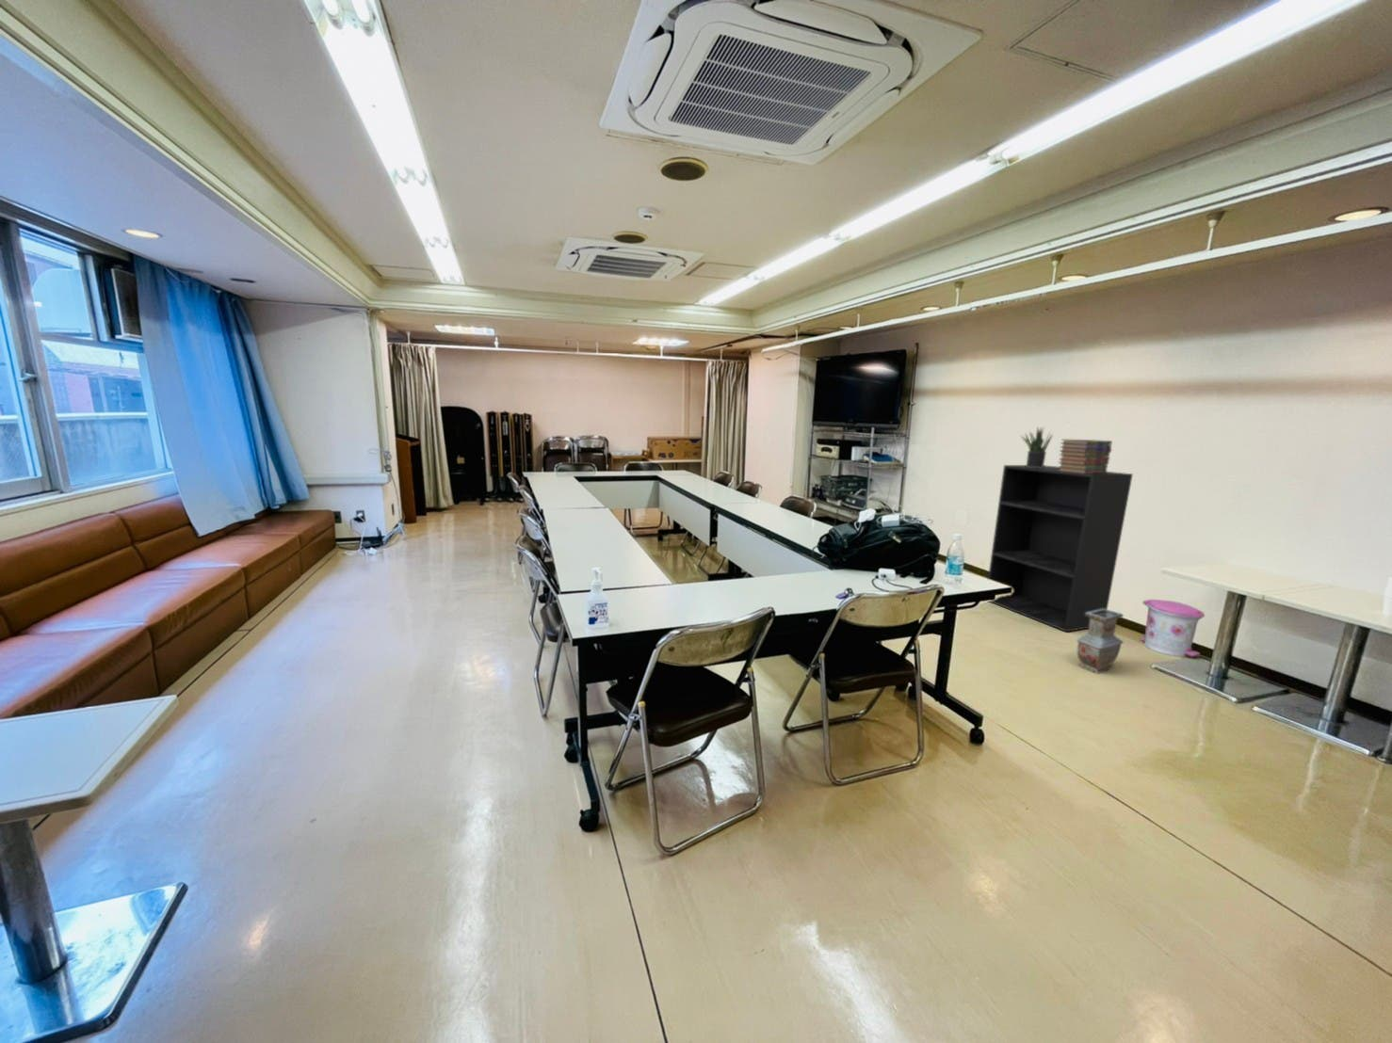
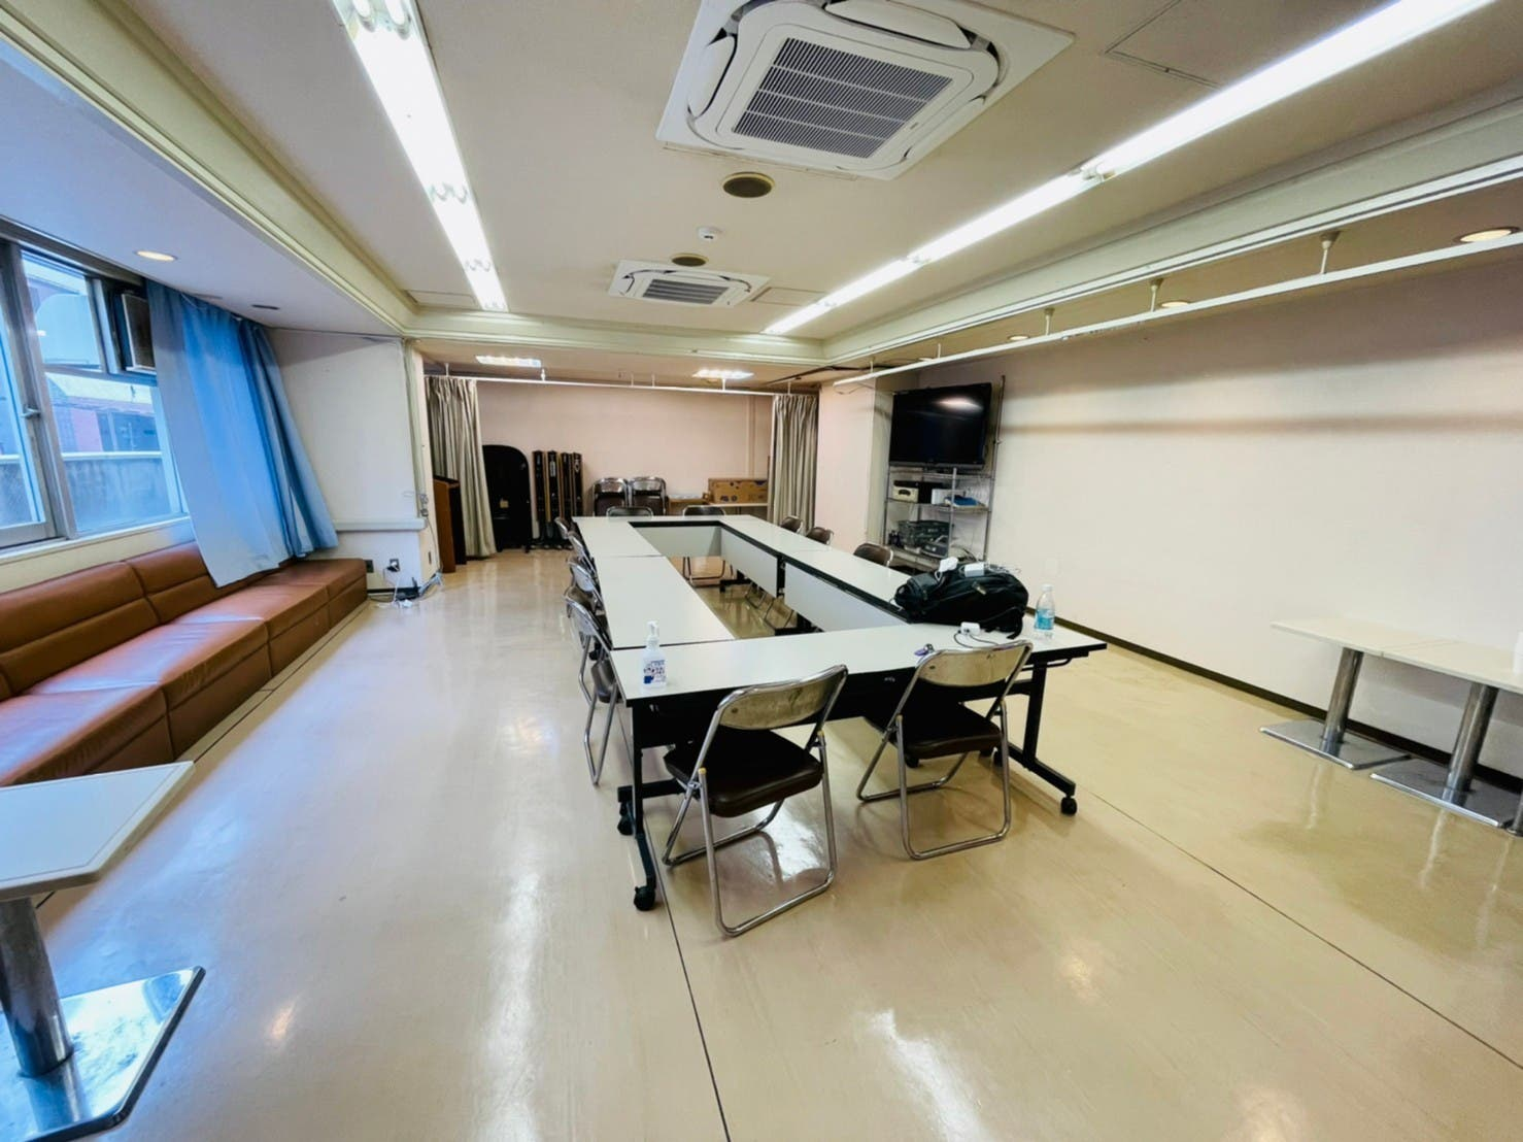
- bookshelf [988,465,1134,632]
- potted plant [1019,425,1053,469]
- trash can [1140,598,1206,658]
- book stack [1058,438,1114,473]
- vase [1075,609,1125,675]
